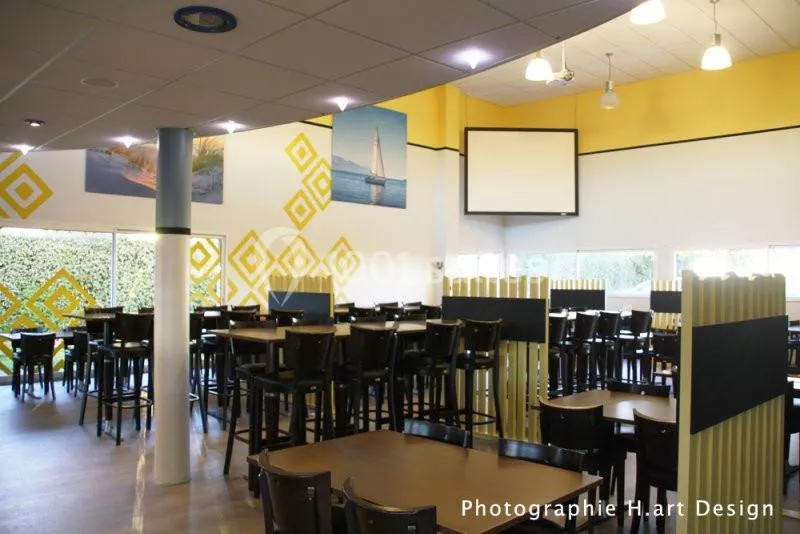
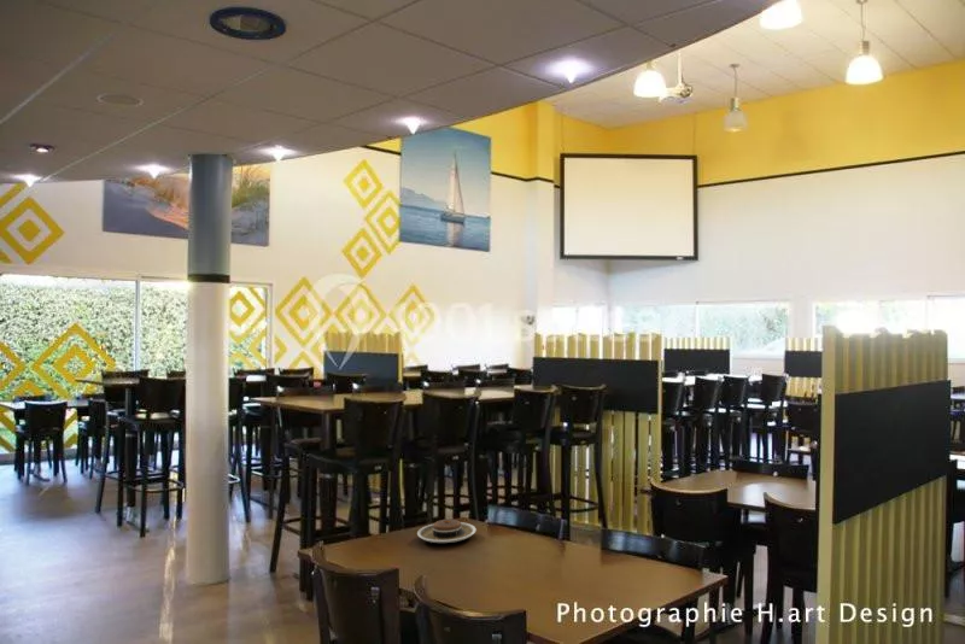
+ plate [416,519,478,544]
